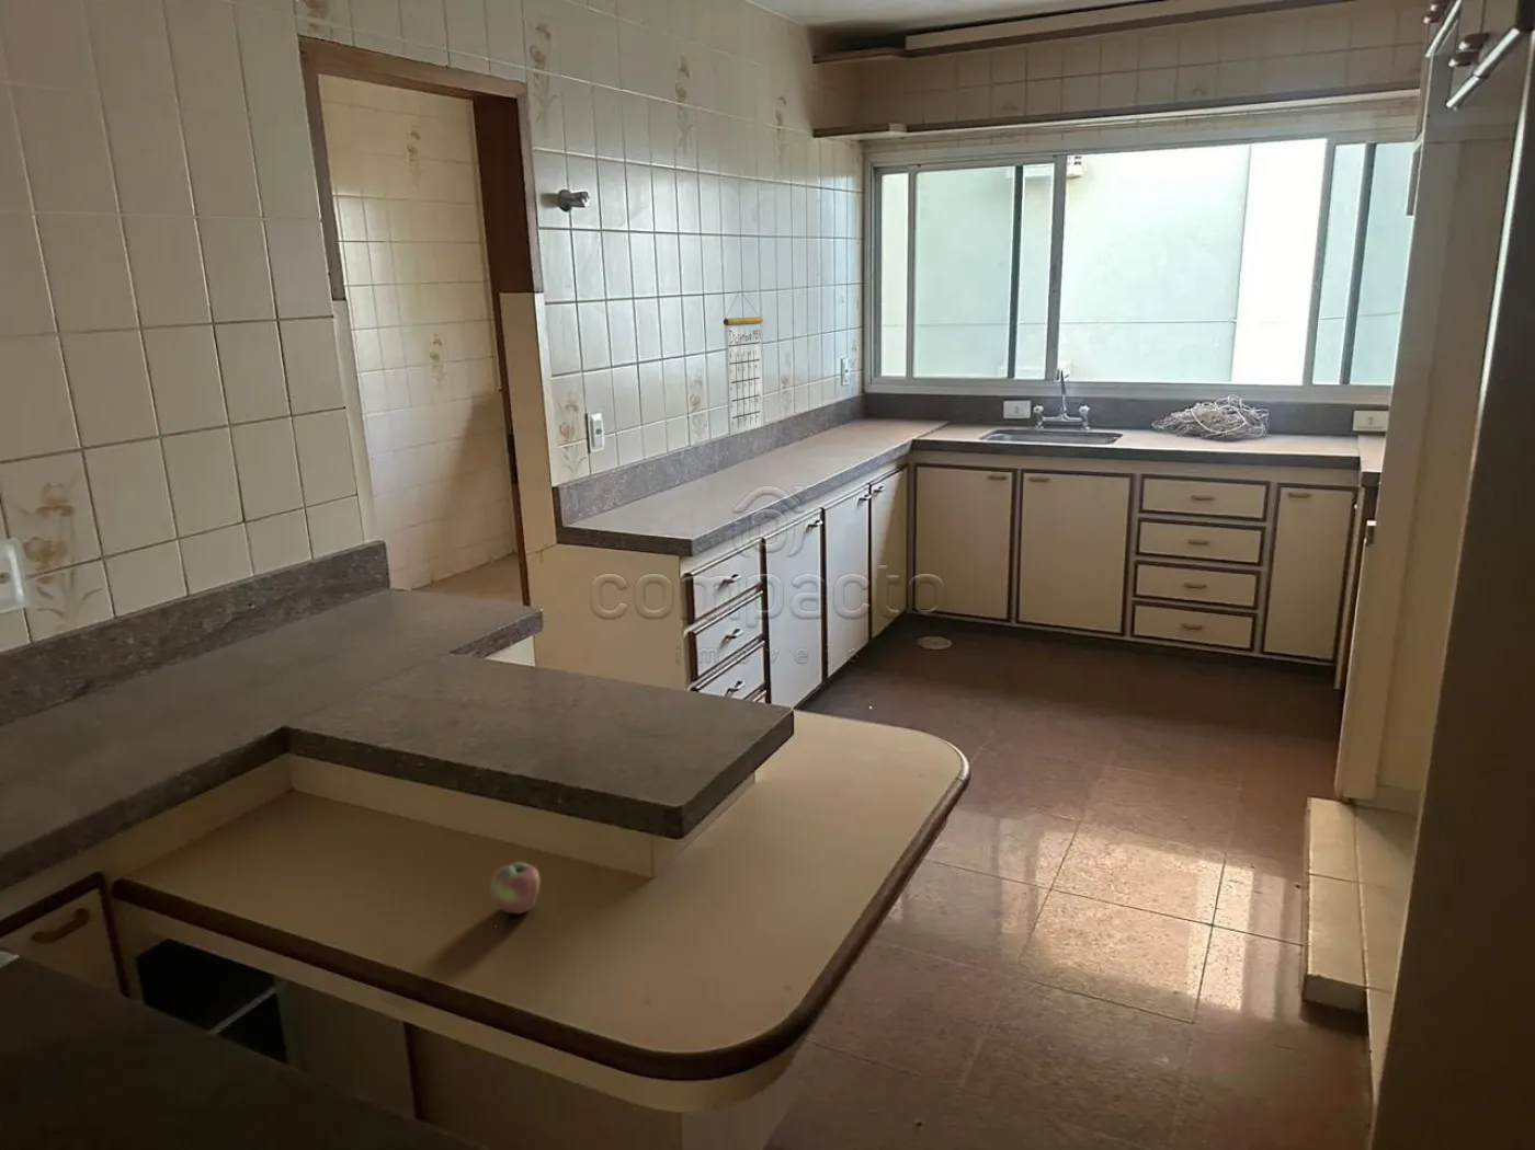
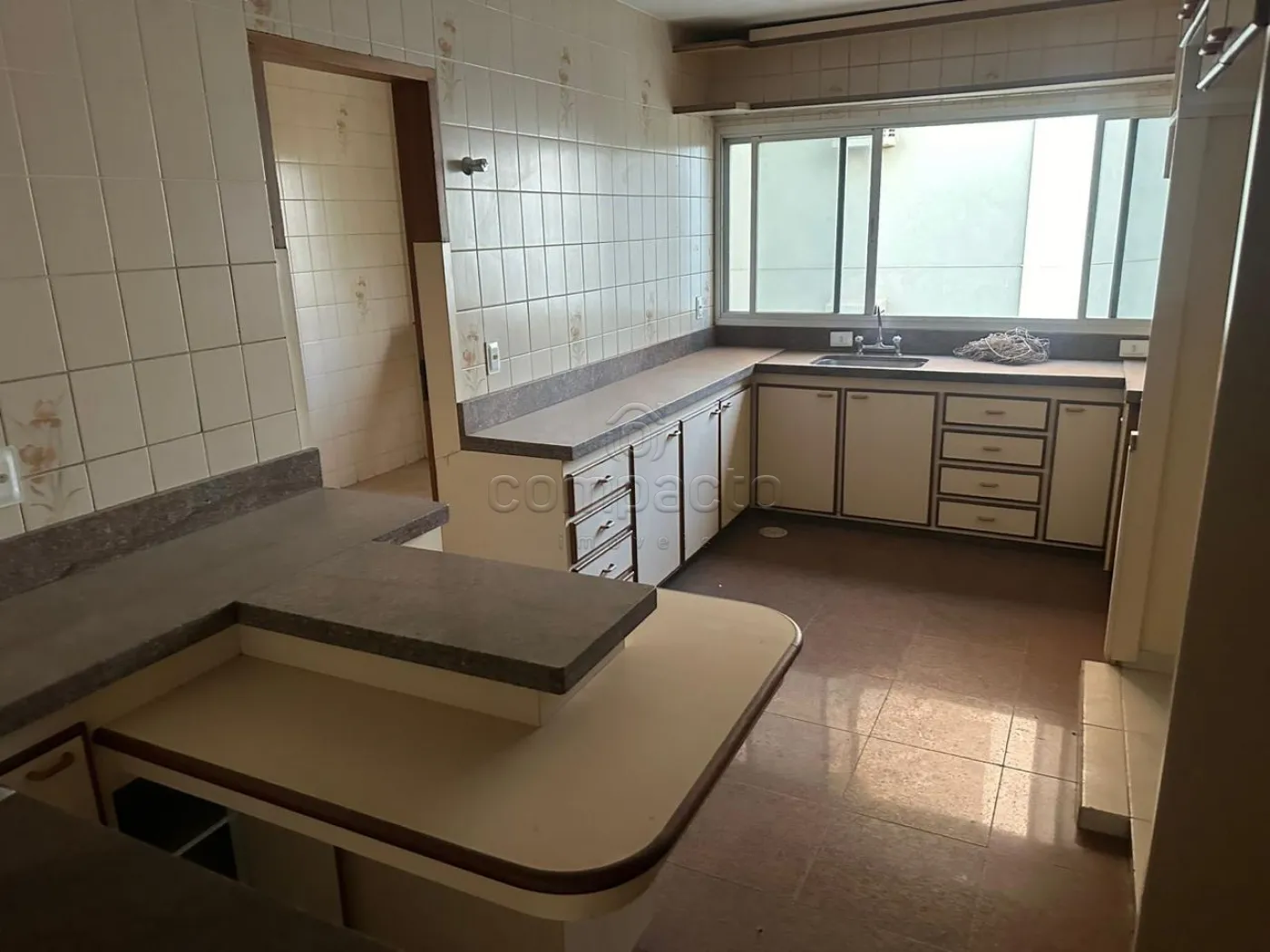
- apple [490,861,540,914]
- calendar [723,289,764,436]
